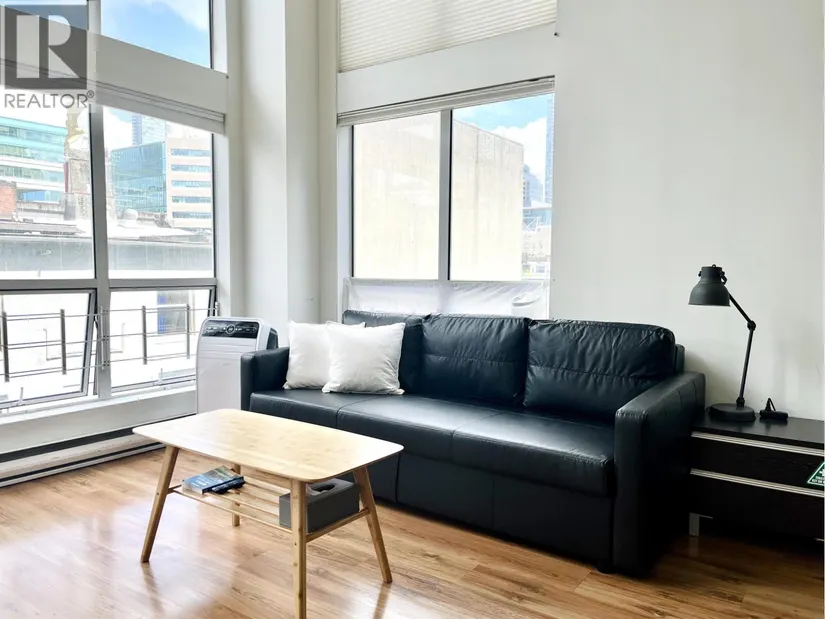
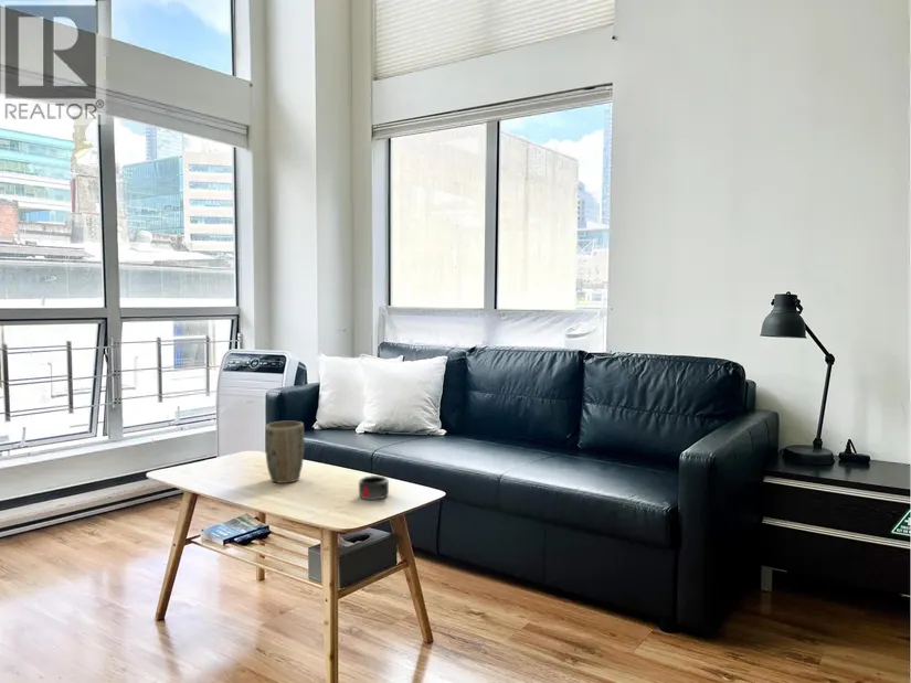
+ mug [358,474,390,501]
+ plant pot [264,420,305,484]
